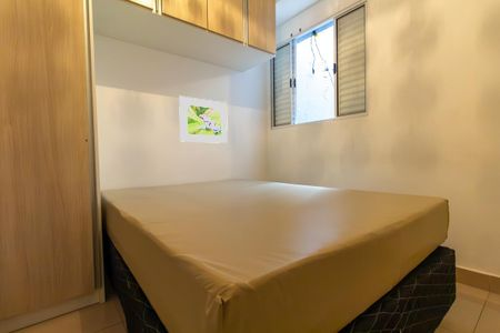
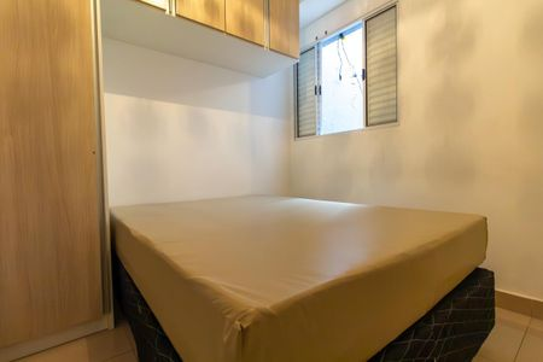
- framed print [178,95,229,144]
